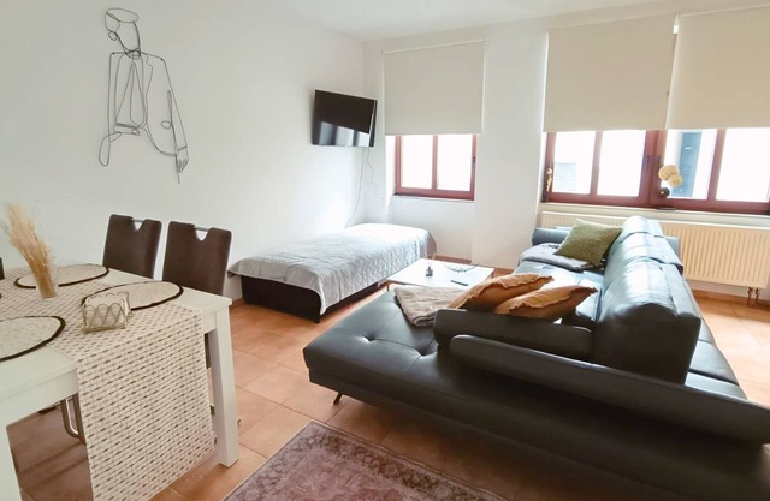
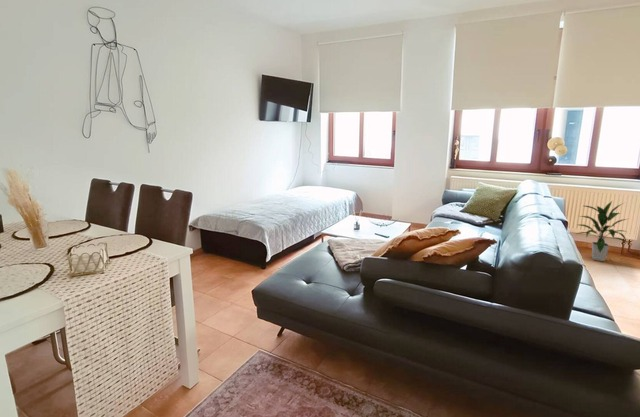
+ indoor plant [576,200,631,262]
